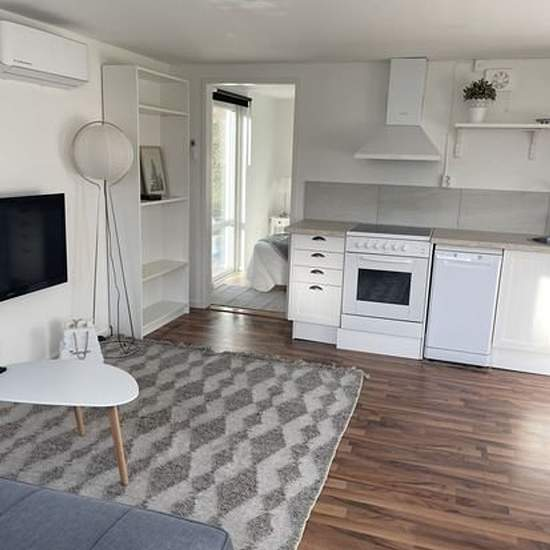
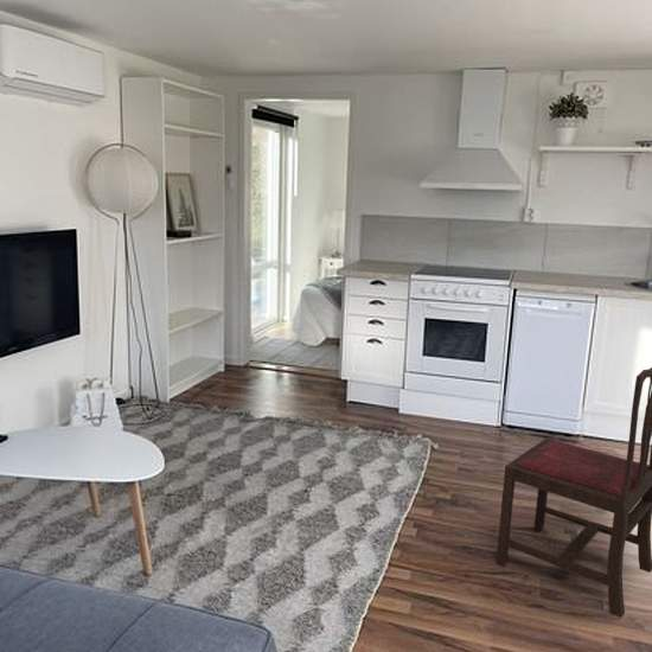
+ dining chair [494,366,652,619]
